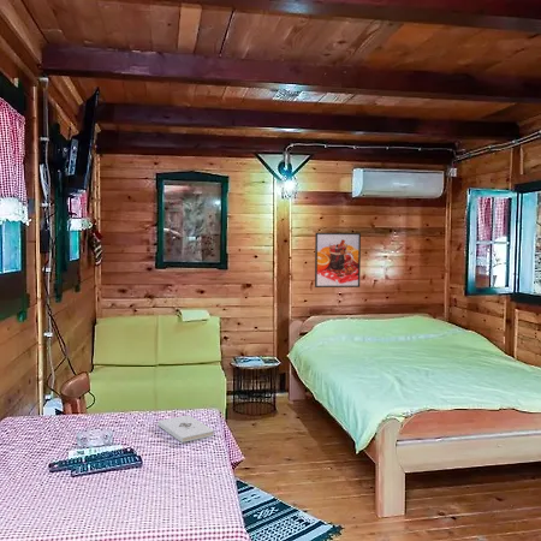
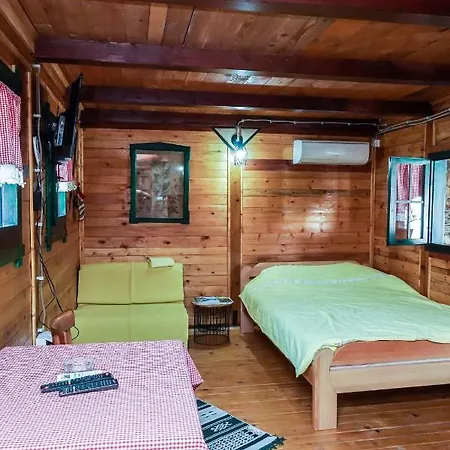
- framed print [314,232,362,289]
- notepad [156,415,215,444]
